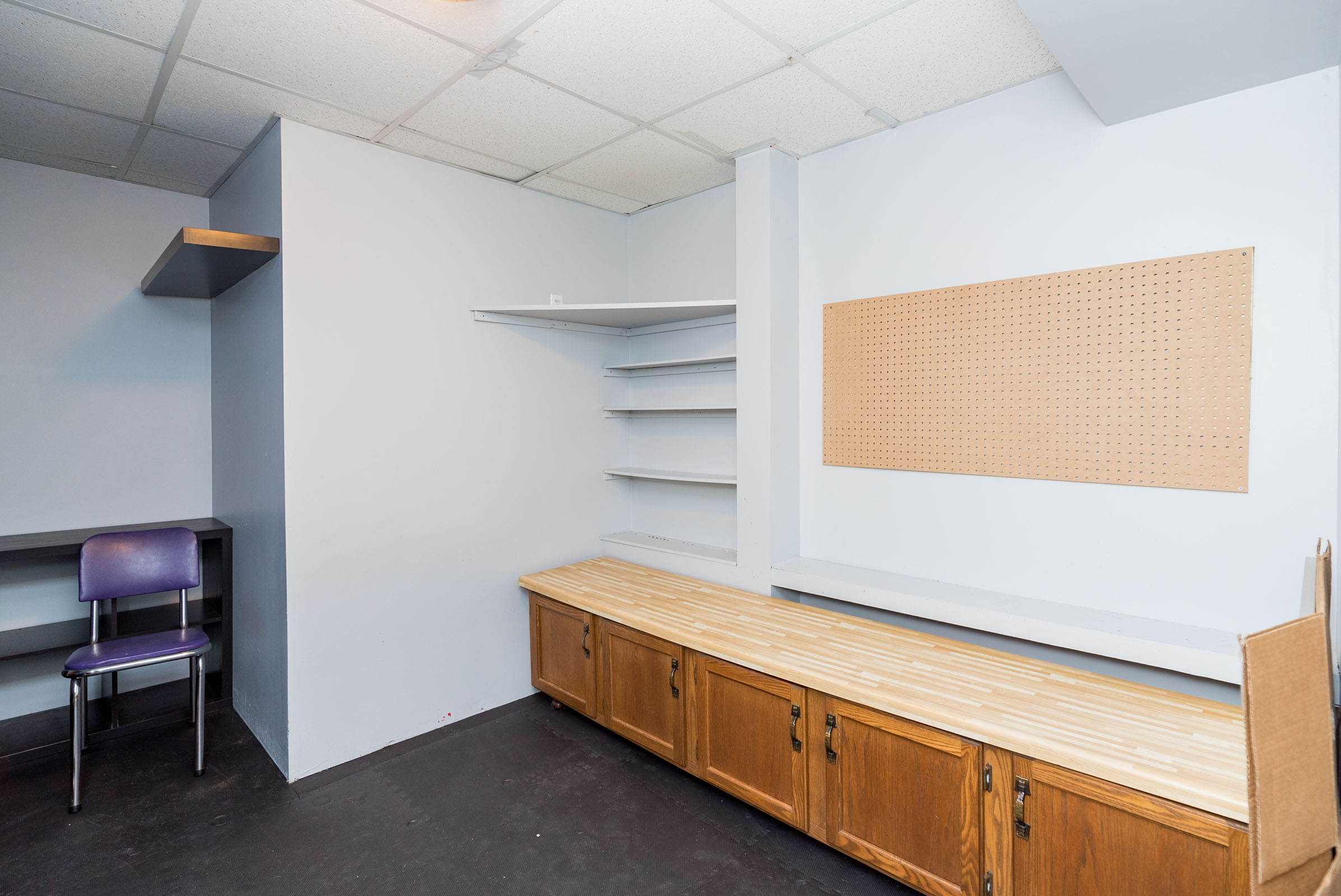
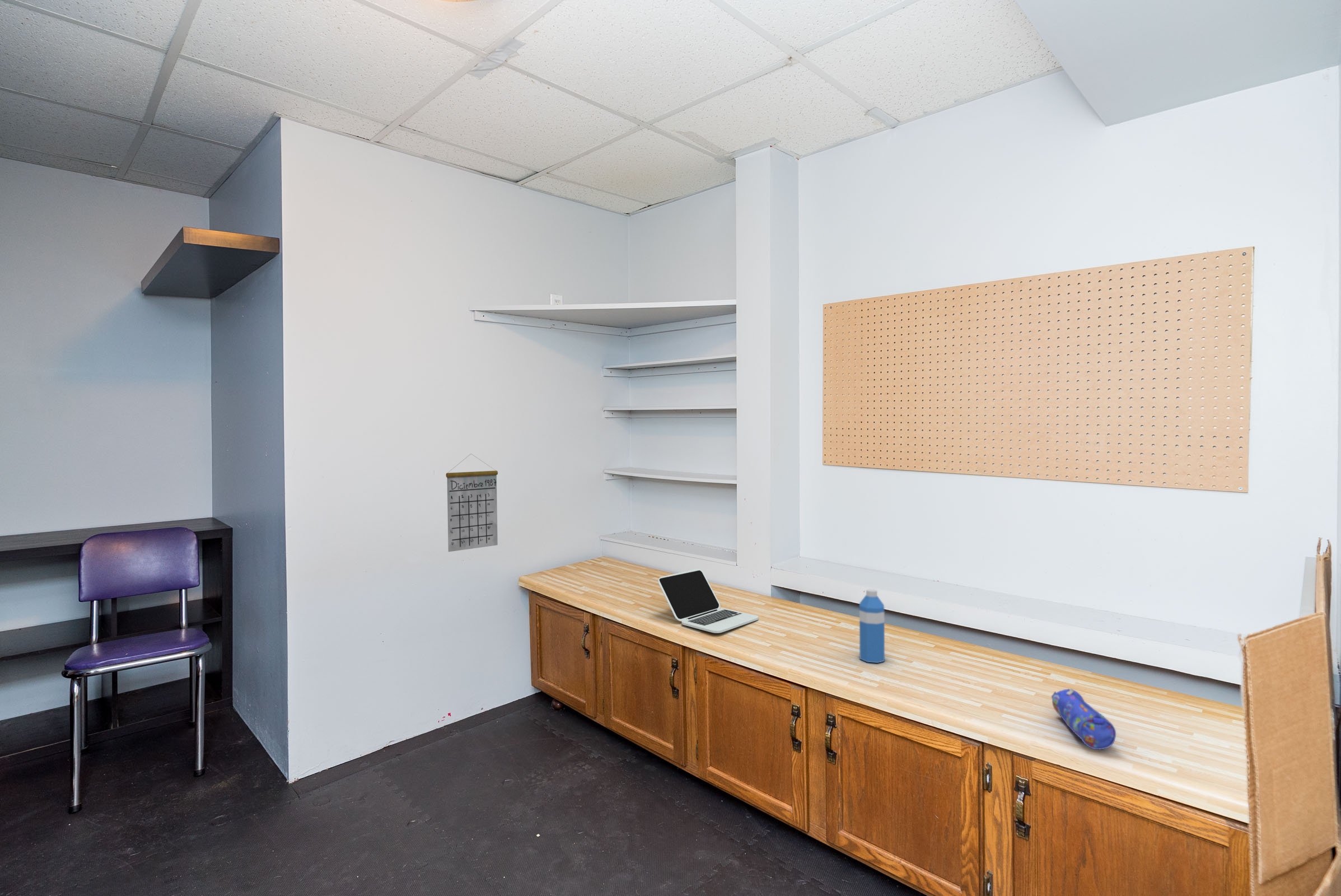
+ water bottle [859,589,885,664]
+ laptop [657,568,759,633]
+ calendar [446,453,498,552]
+ pencil case [1050,688,1116,750]
